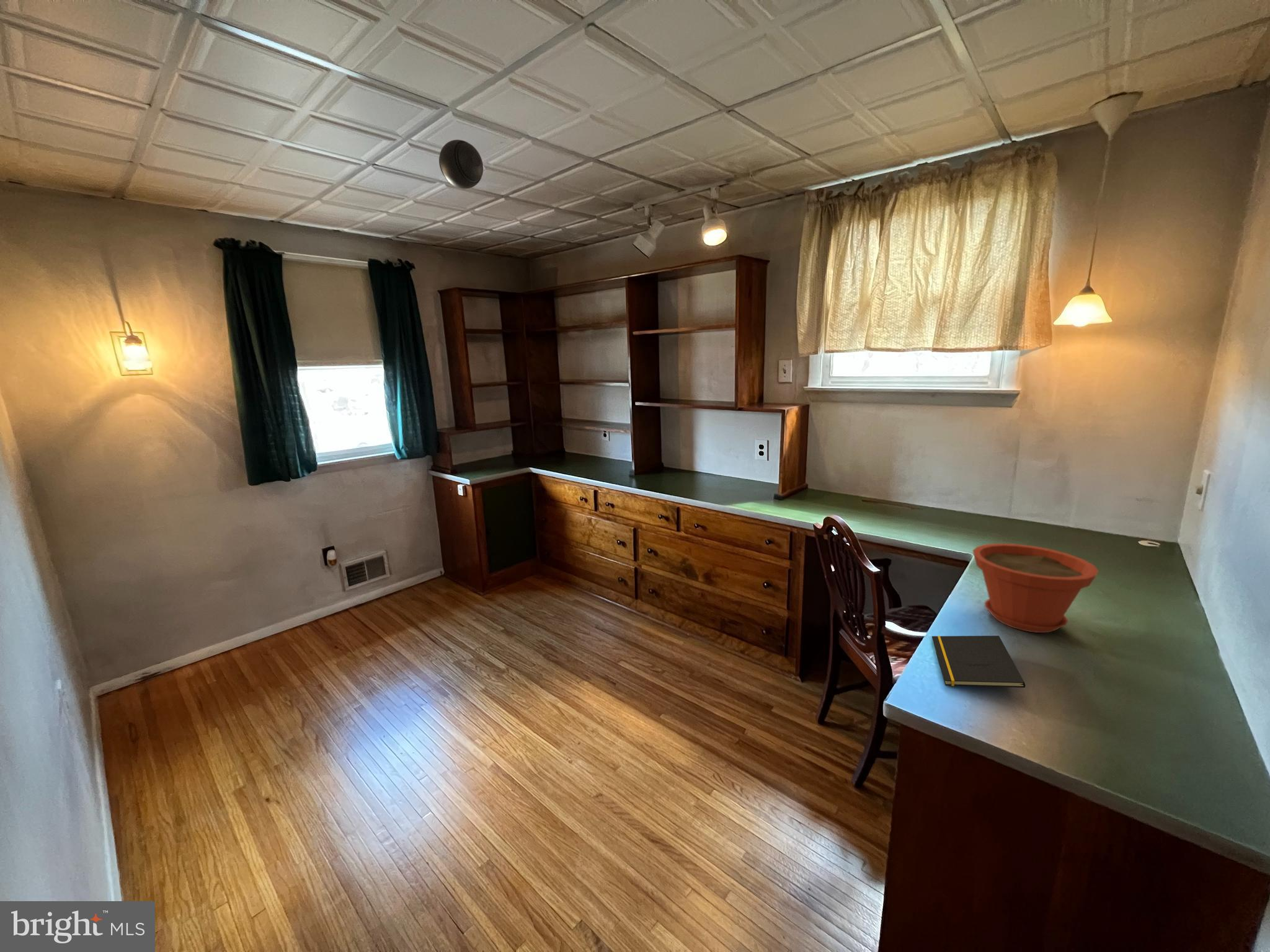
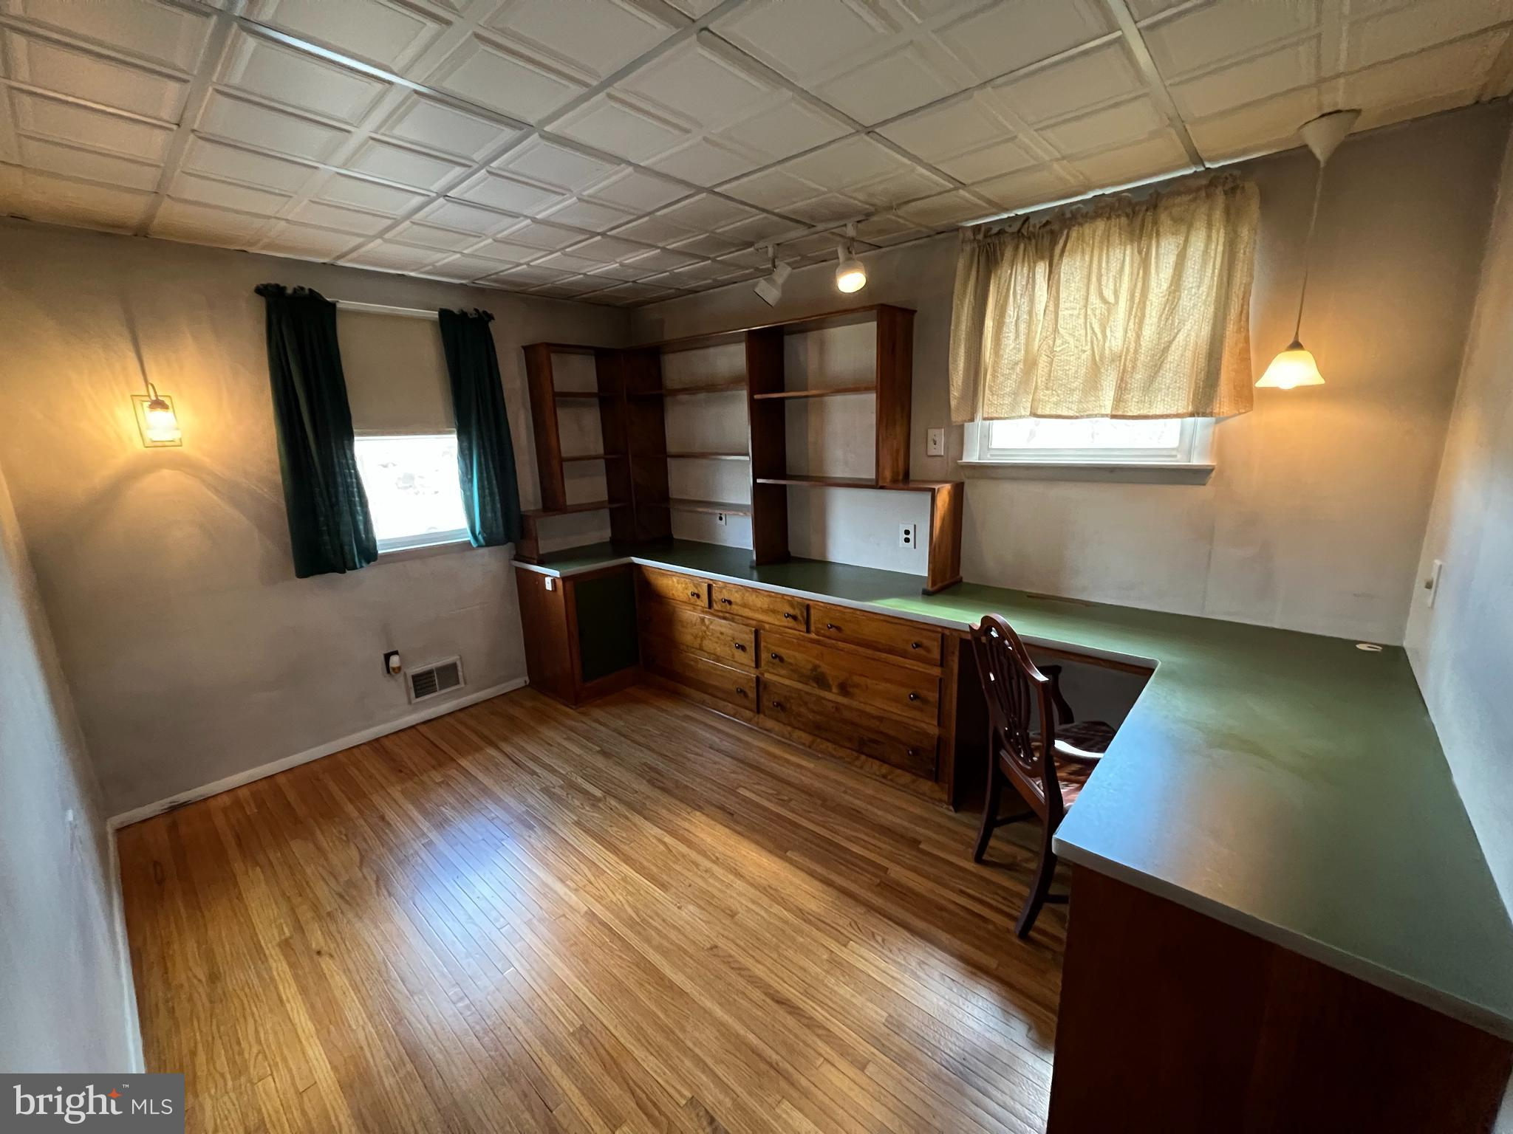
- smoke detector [438,139,484,190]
- plant pot [972,543,1099,633]
- notepad [931,635,1026,688]
